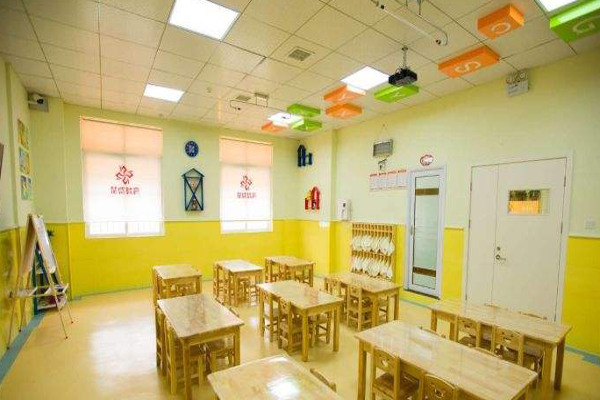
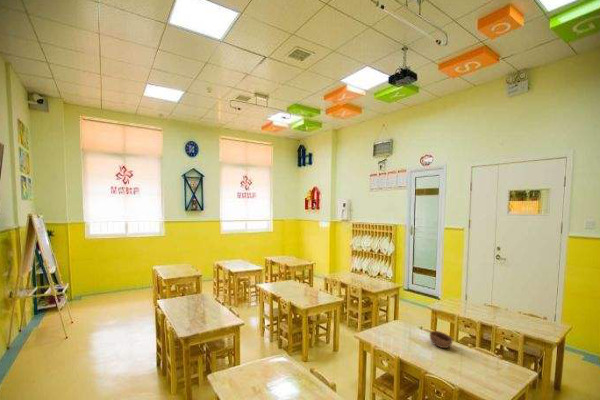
+ bowl [429,330,454,349]
